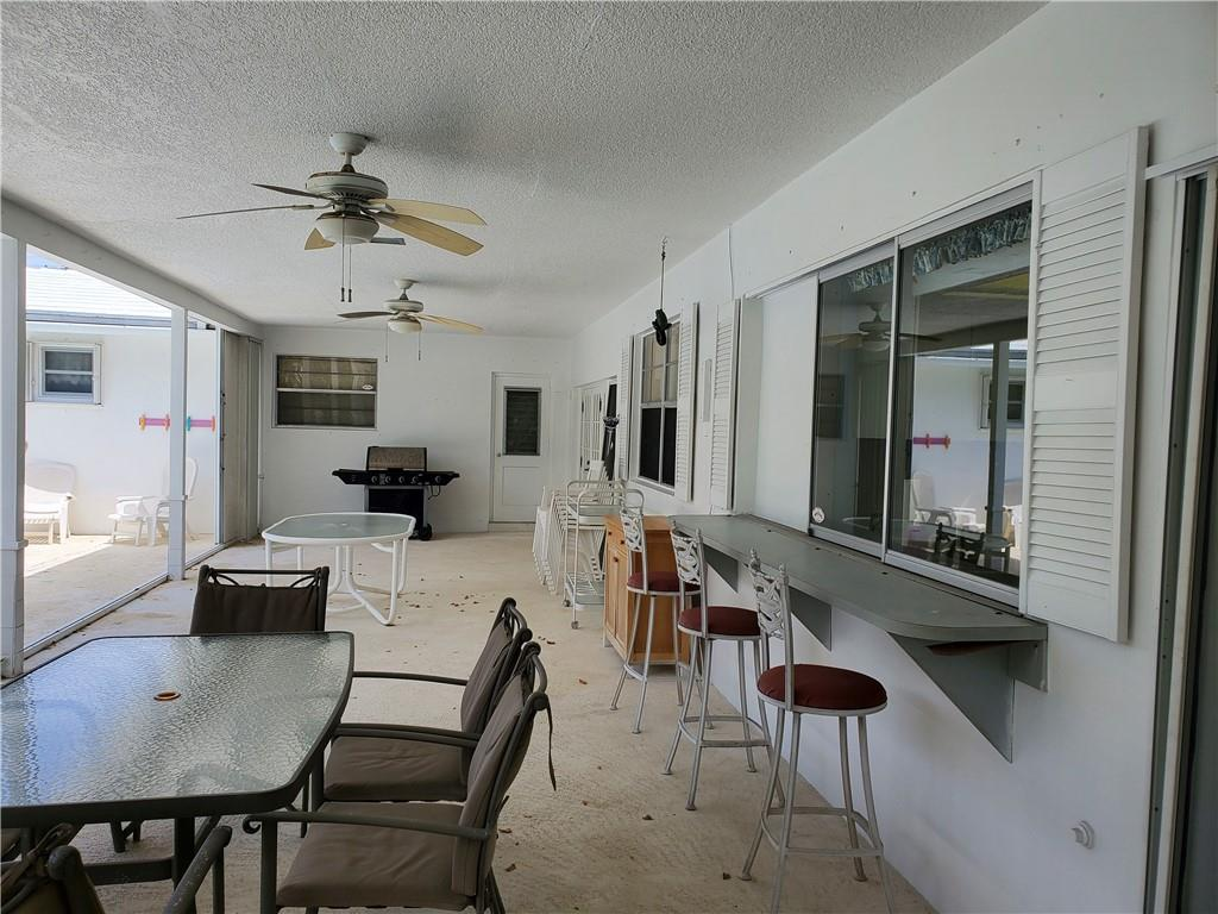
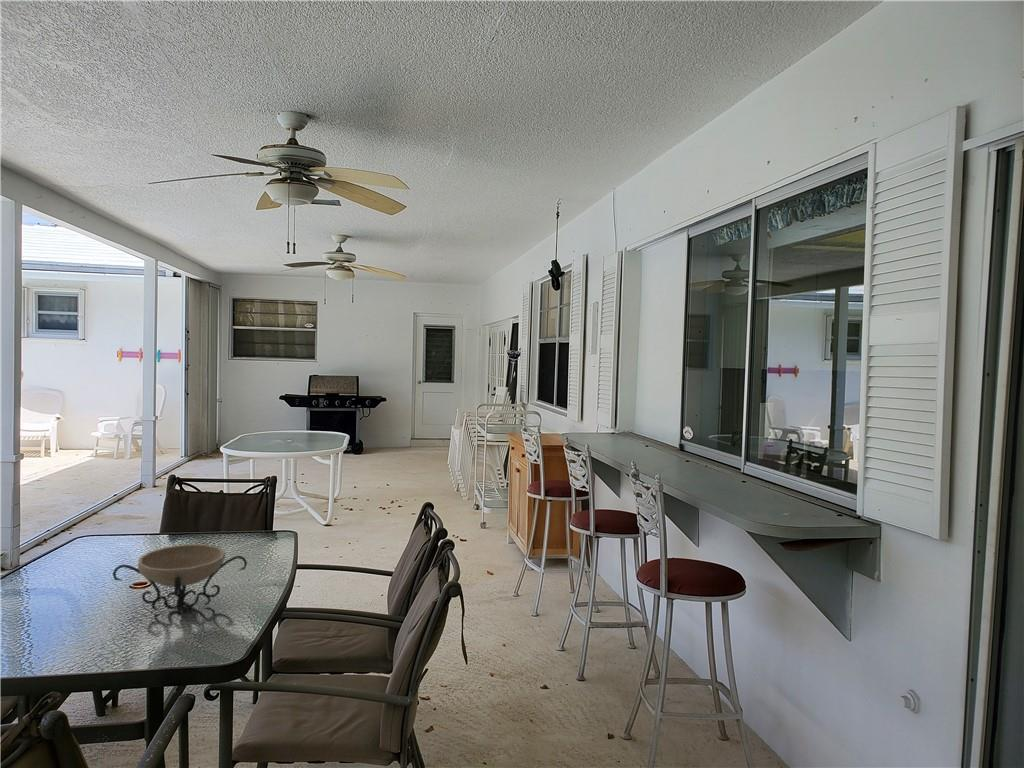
+ decorative bowl [112,543,248,617]
